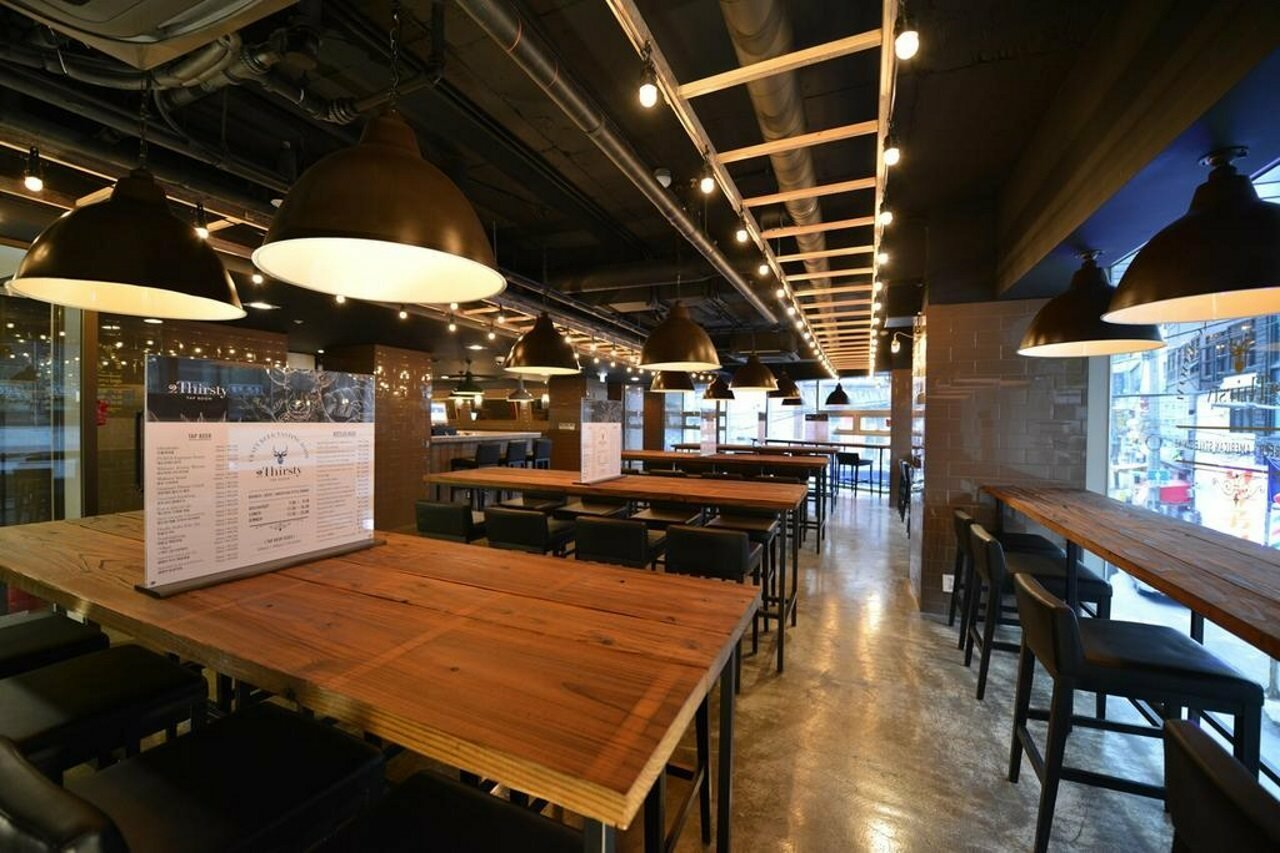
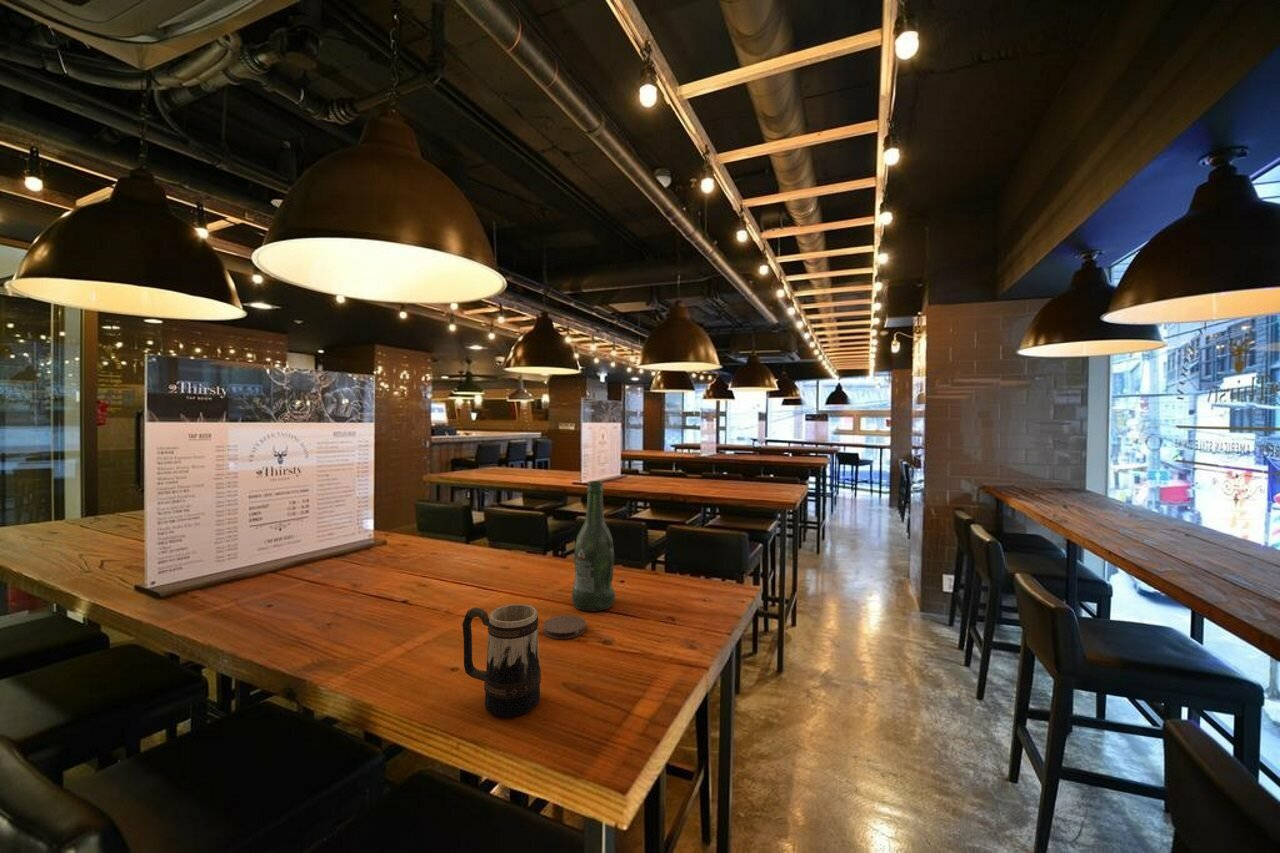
+ beer mug [461,603,542,718]
+ coaster [542,614,587,640]
+ beer bottle [571,480,616,612]
